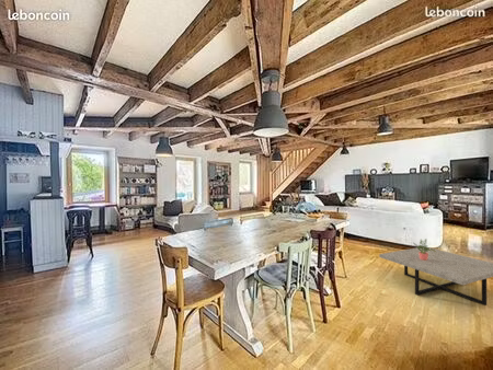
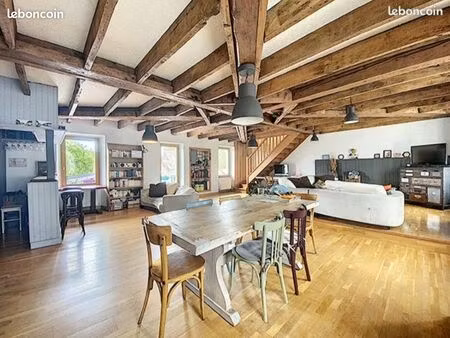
- potted plant [412,238,436,261]
- coffee table [378,245,493,307]
